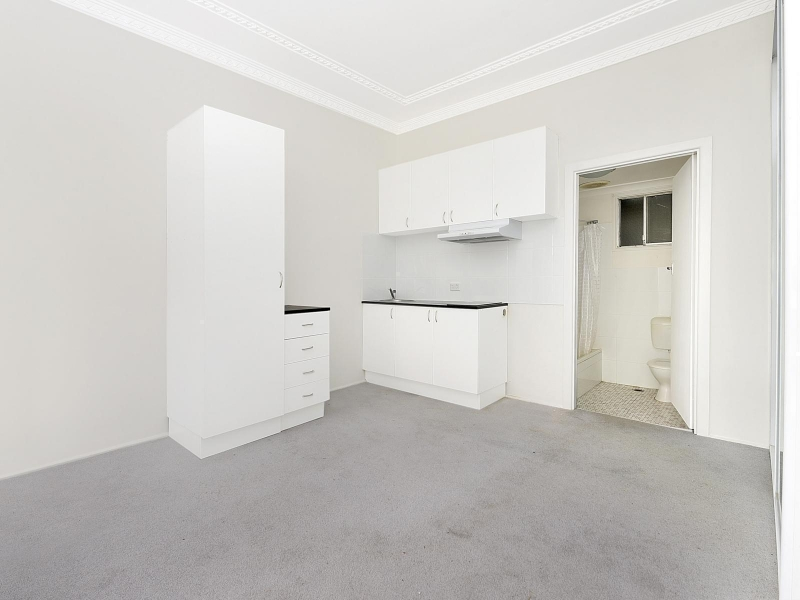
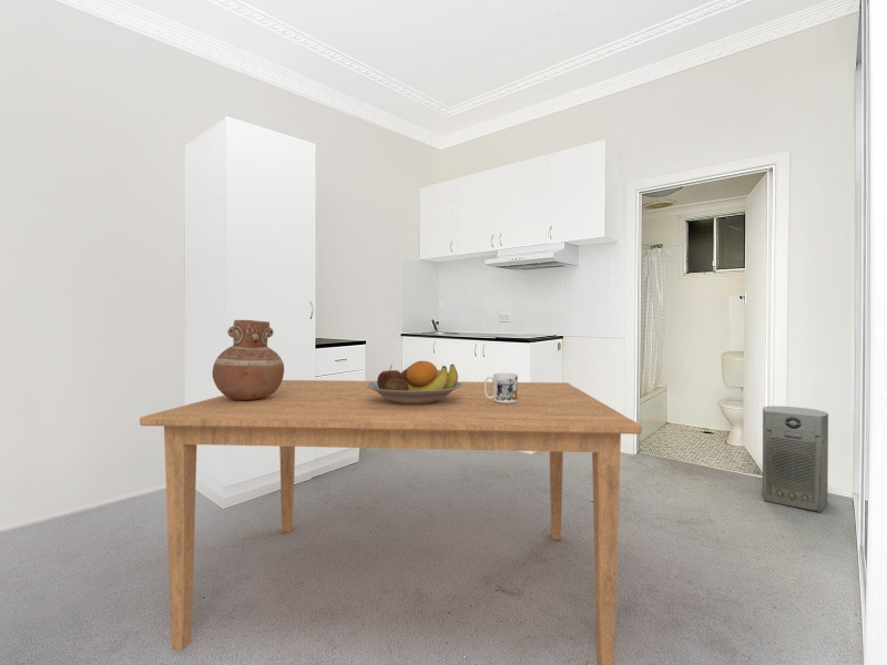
+ mug [483,372,519,403]
+ fruit bowl [367,360,462,405]
+ vase [212,319,285,400]
+ dining table [139,379,643,665]
+ fan [762,405,829,513]
